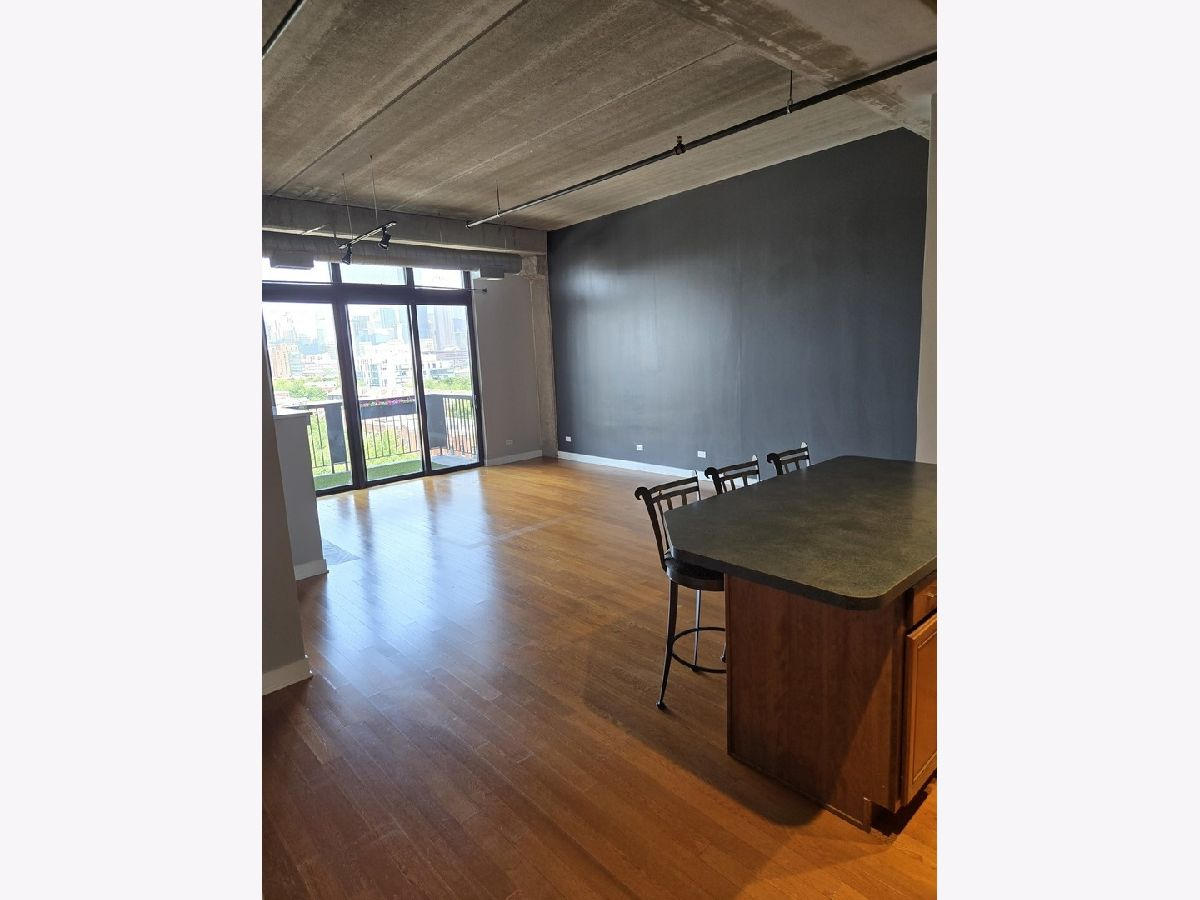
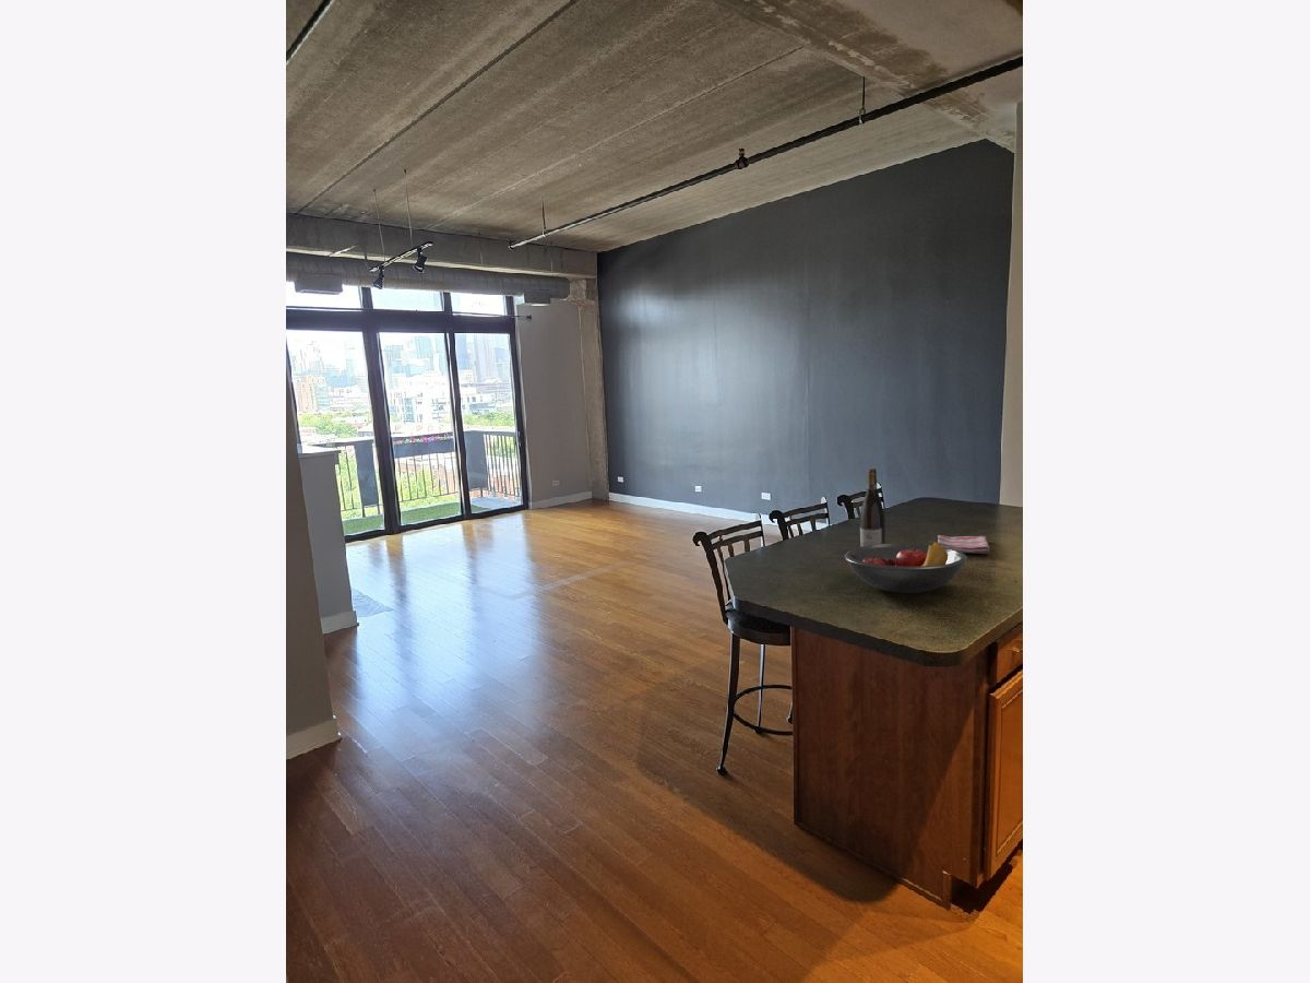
+ wine bottle [859,467,886,547]
+ fruit bowl [844,540,968,594]
+ dish towel [937,534,990,555]
